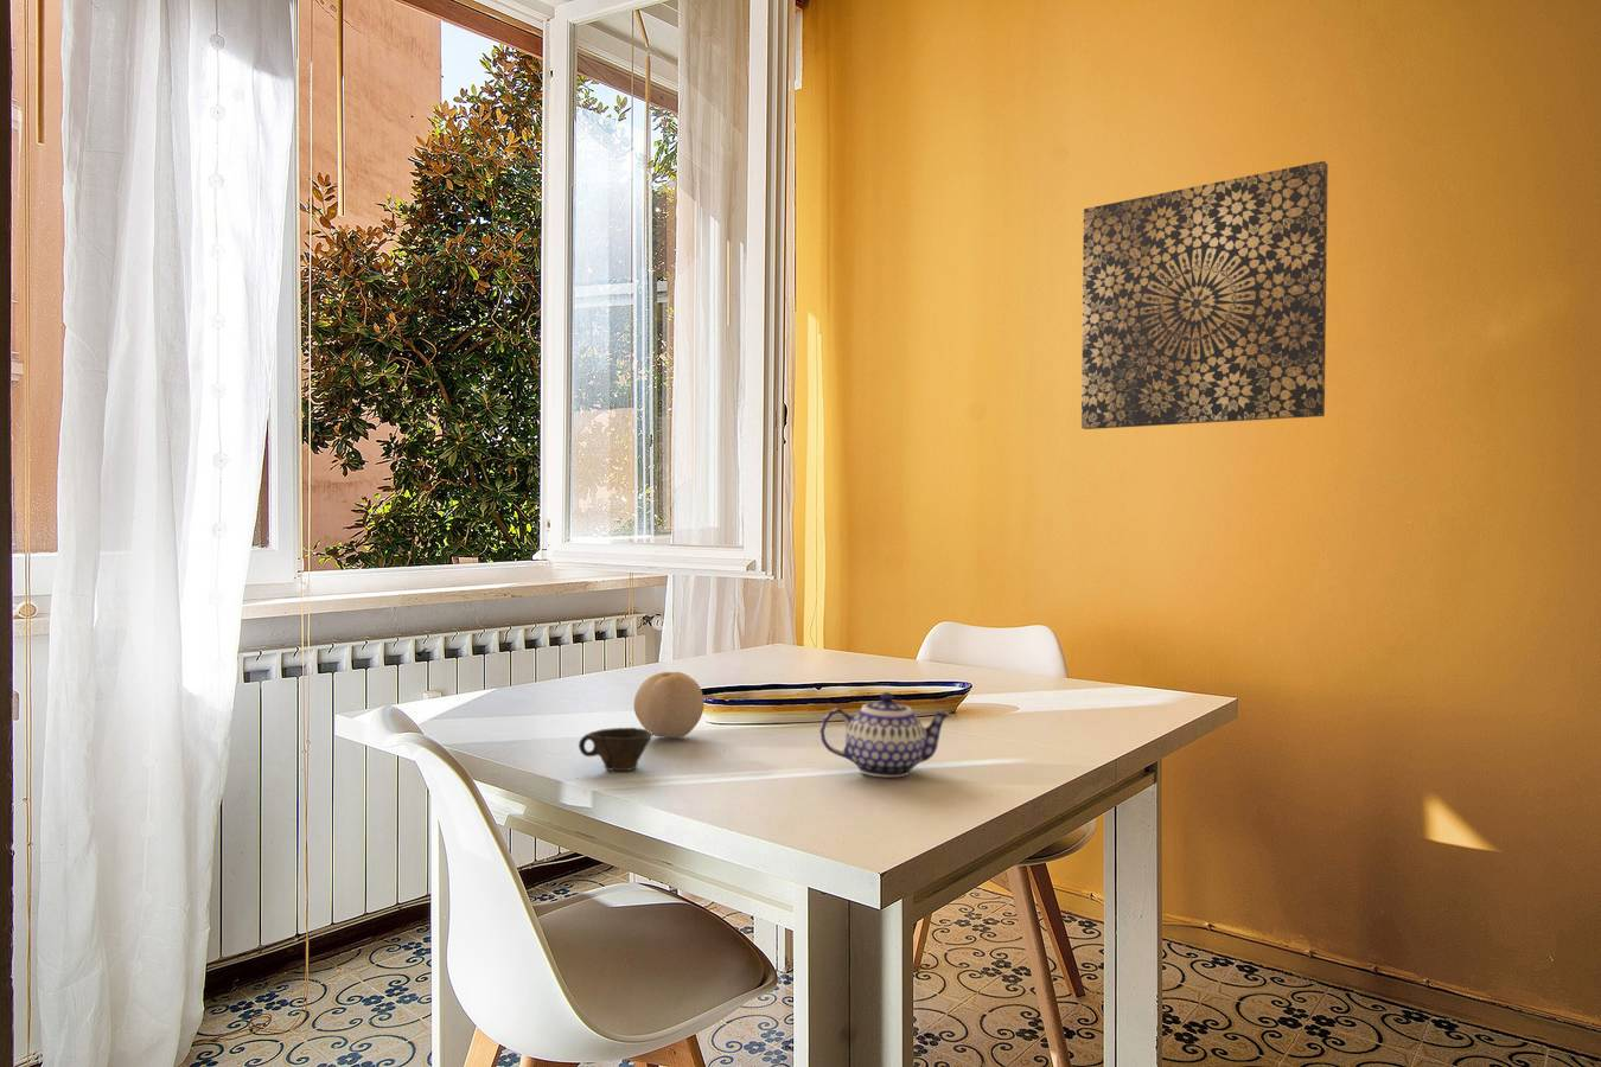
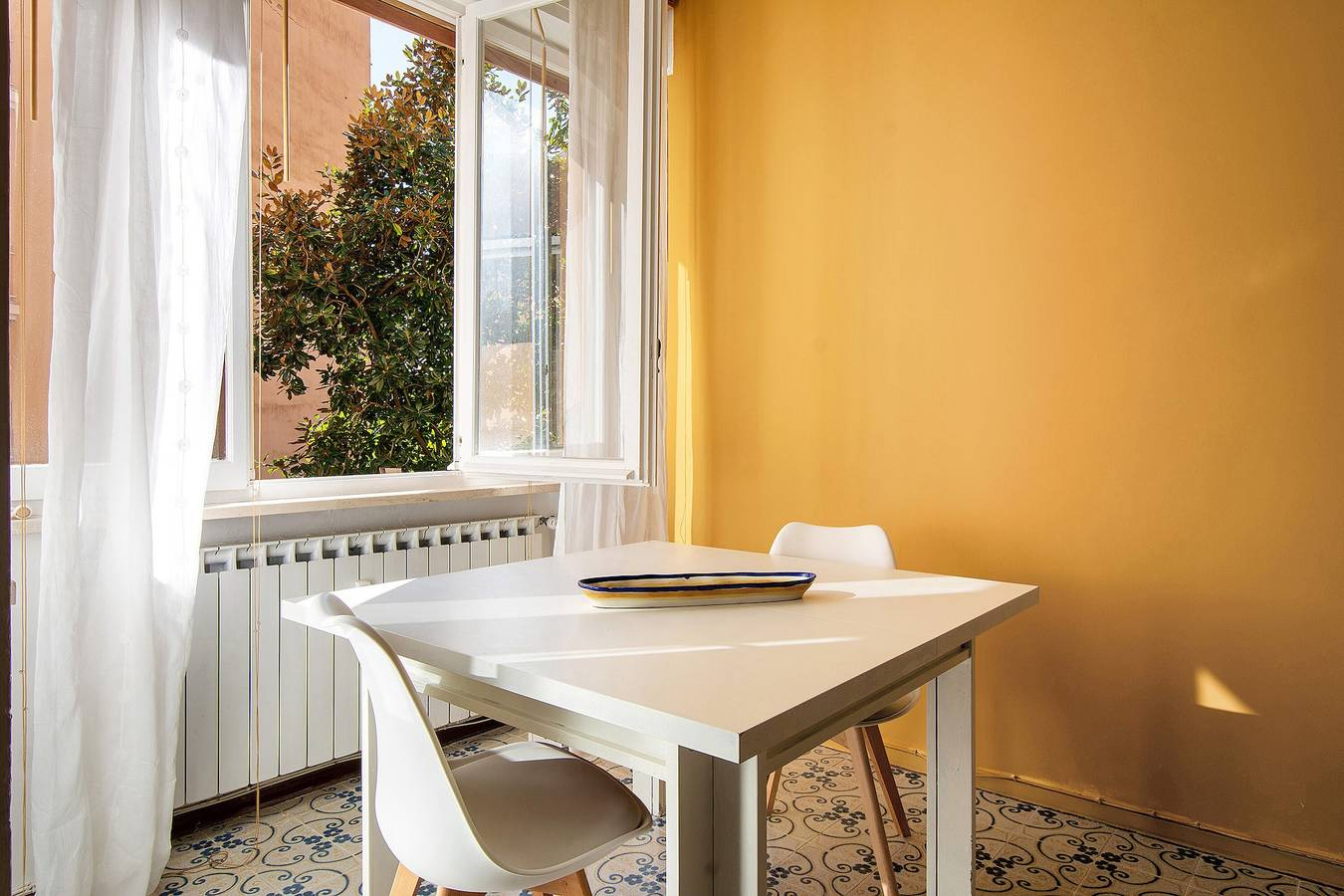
- teapot [818,691,952,778]
- cup [578,726,654,772]
- fruit [633,670,705,738]
- wall art [1080,160,1329,430]
